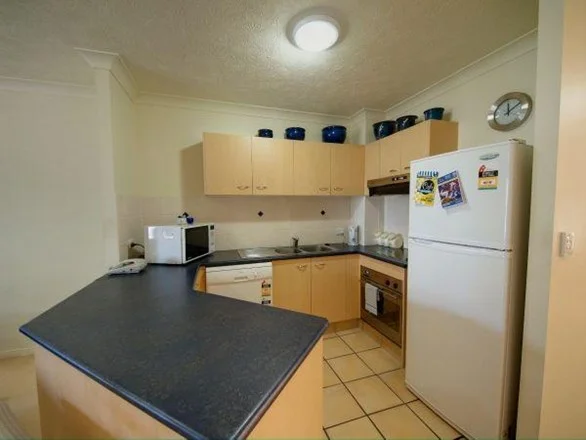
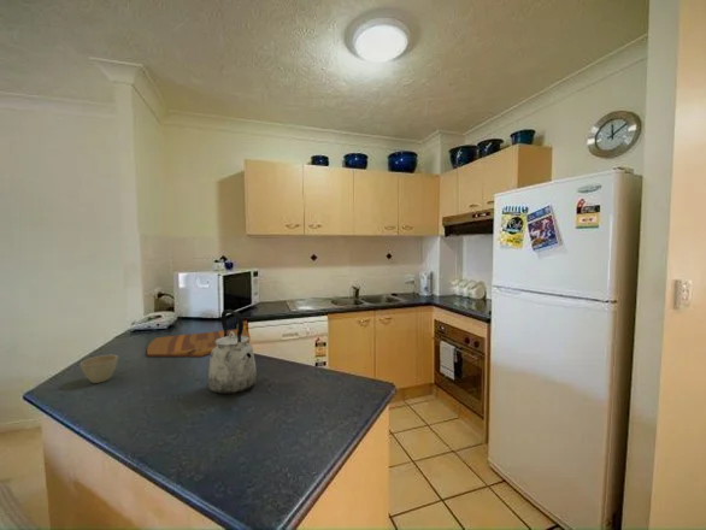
+ kettle [207,308,258,395]
+ cutting board [146,328,252,359]
+ flower pot [80,354,119,384]
